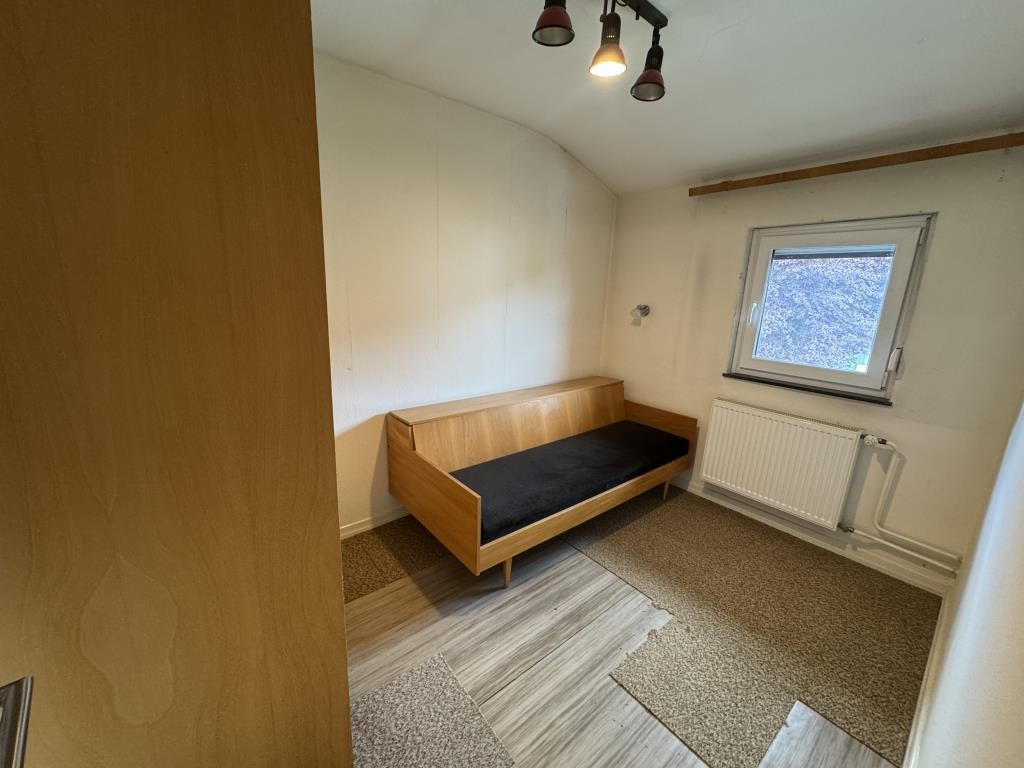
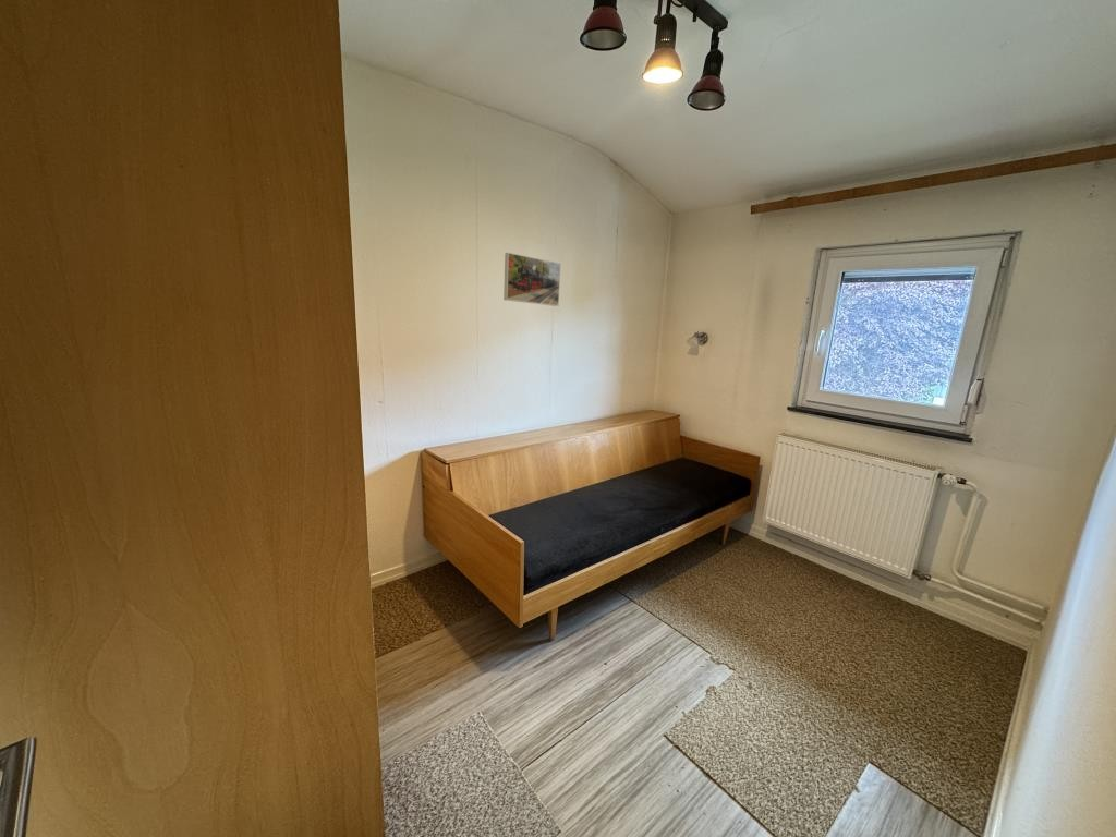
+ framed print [502,252,562,307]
